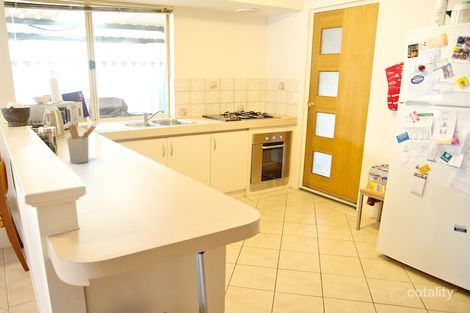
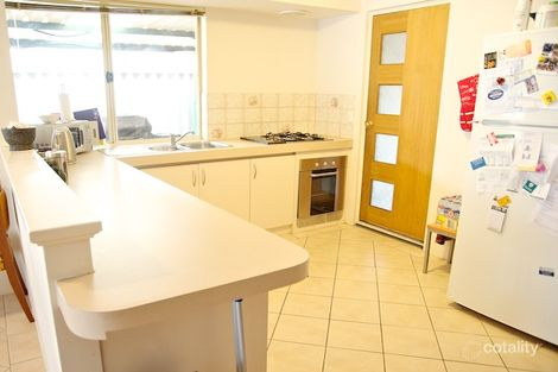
- utensil holder [66,124,97,164]
